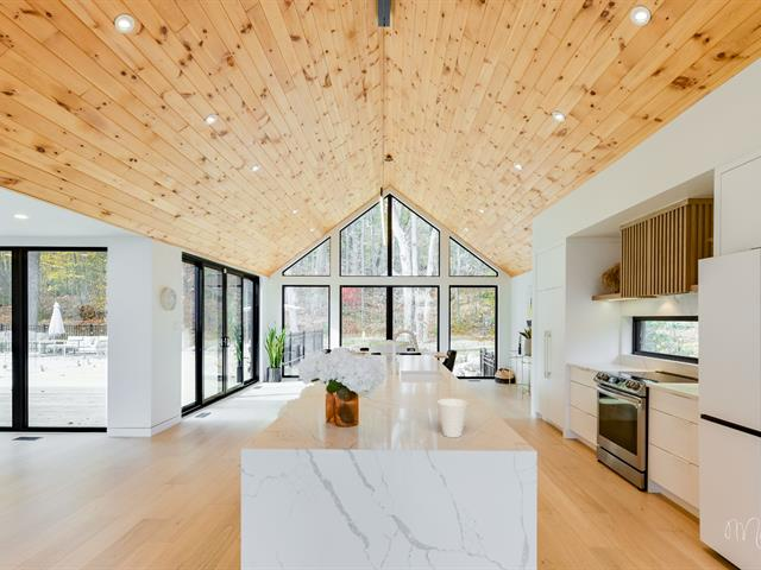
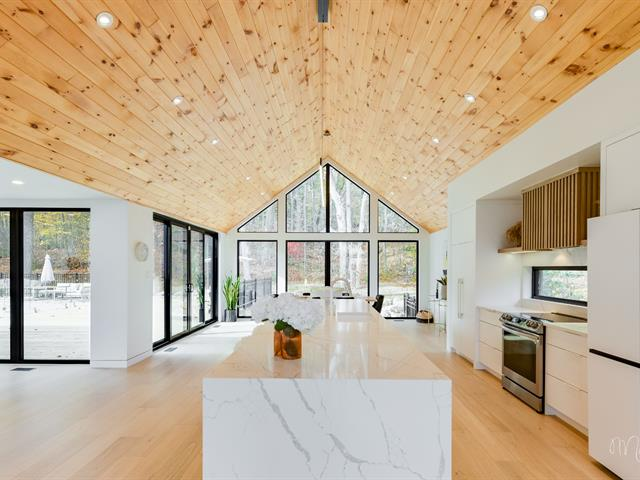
- cup [436,398,470,438]
